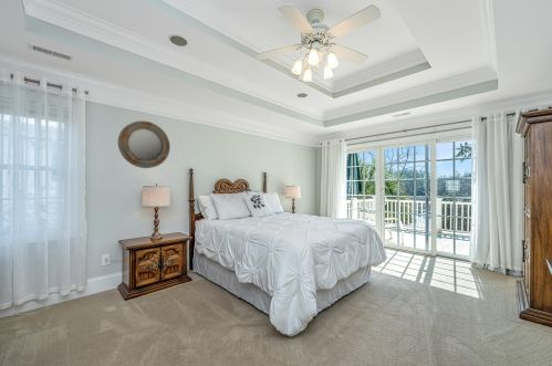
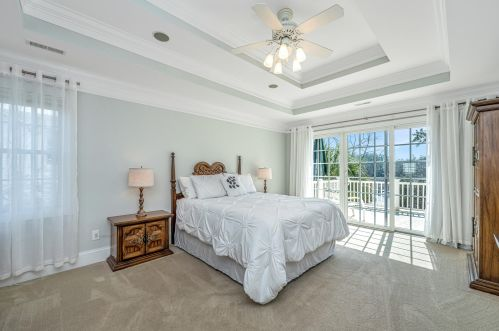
- home mirror [117,119,171,169]
